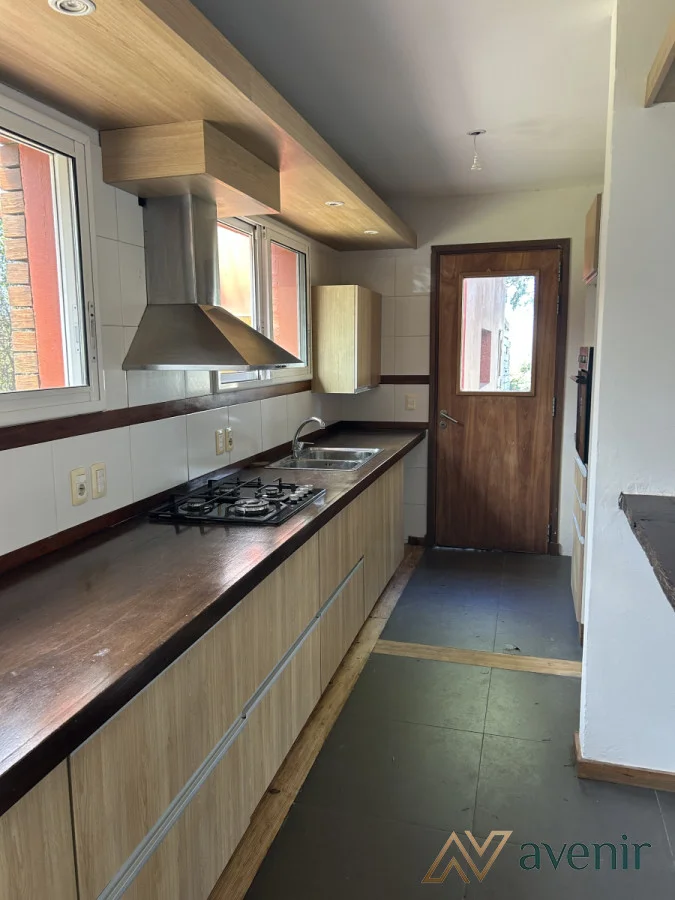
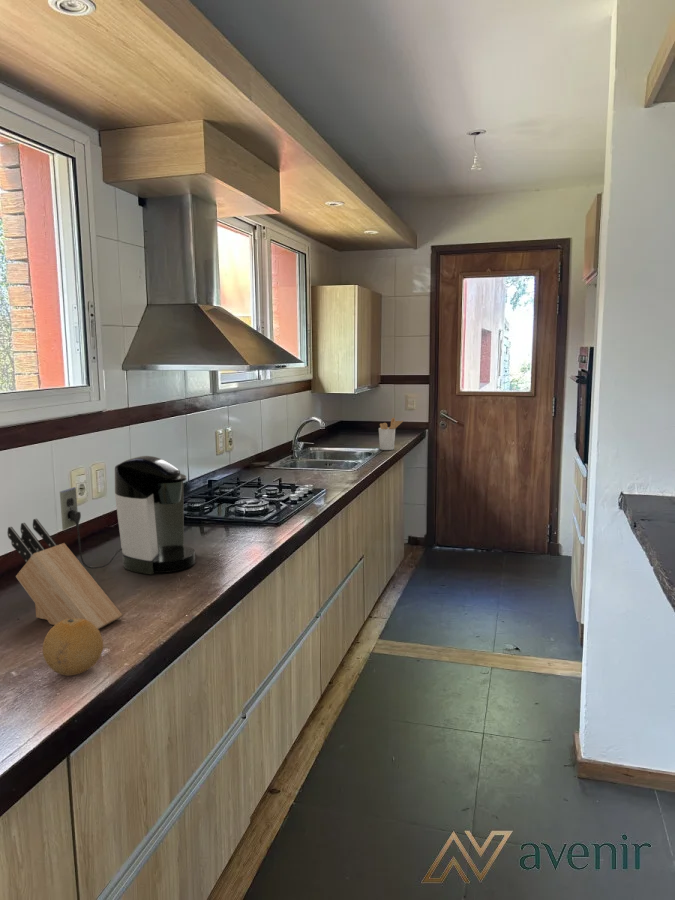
+ fruit [42,618,104,676]
+ coffee maker [59,455,196,575]
+ utensil holder [378,417,404,451]
+ knife block [7,518,123,630]
